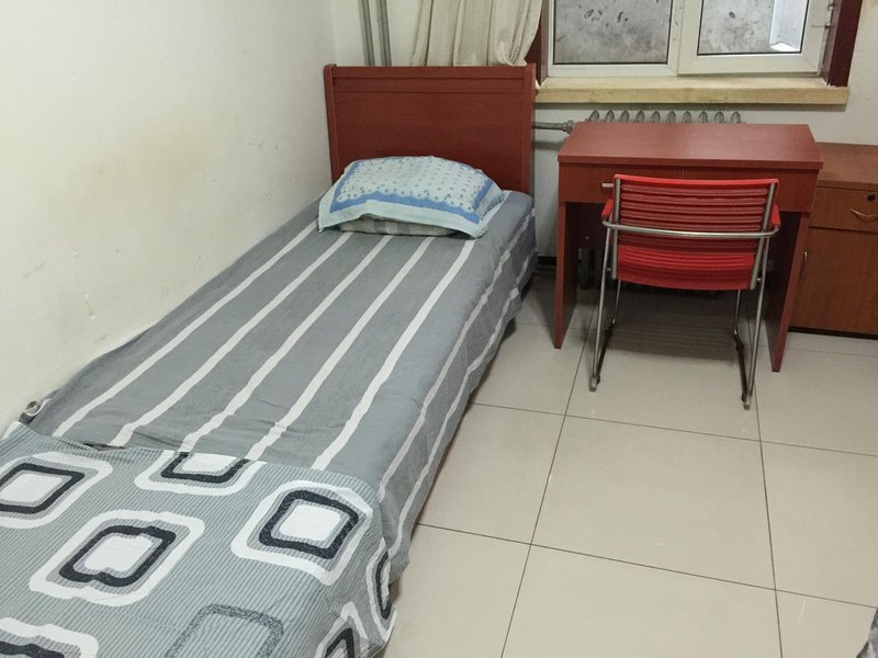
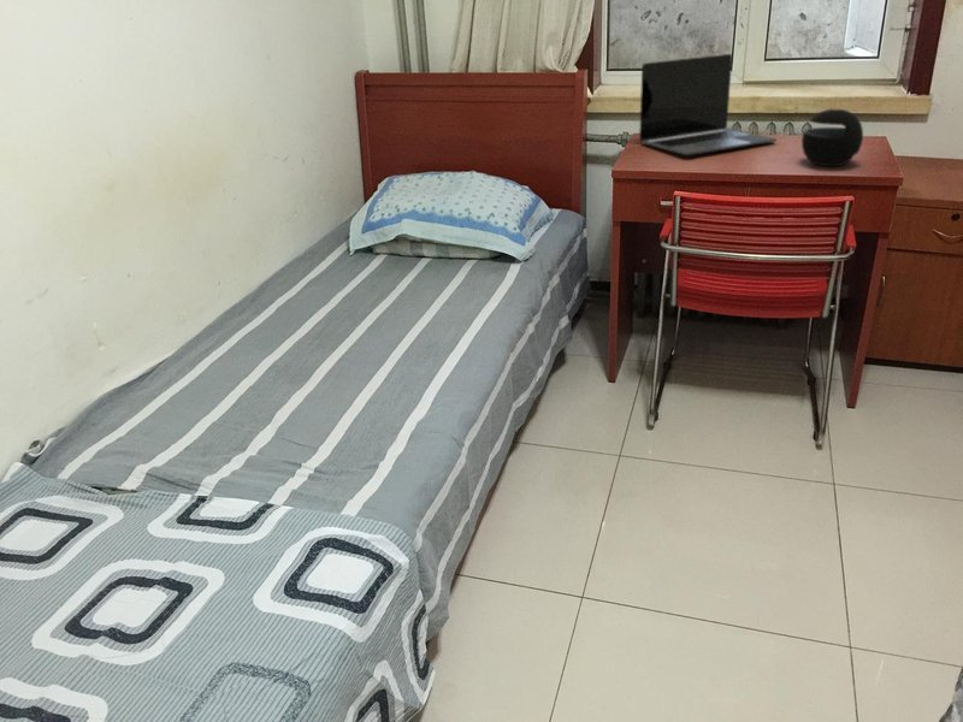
+ laptop [638,53,778,156]
+ speaker [800,107,864,167]
